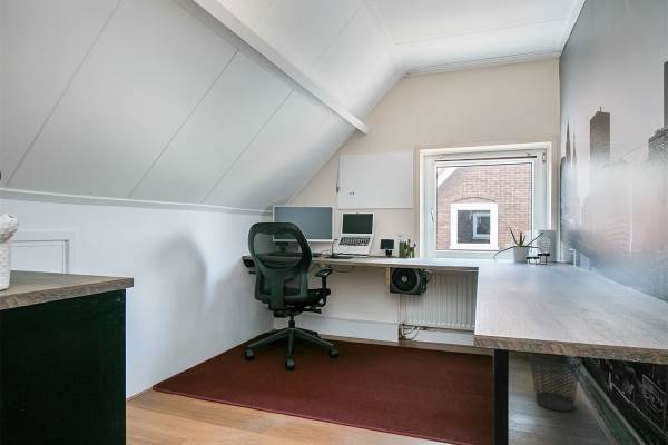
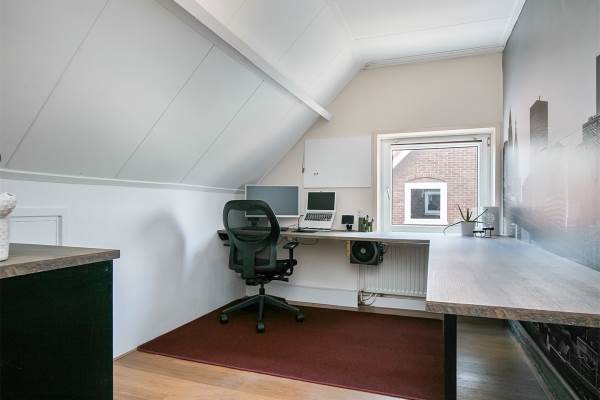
- wastebasket [528,352,583,412]
